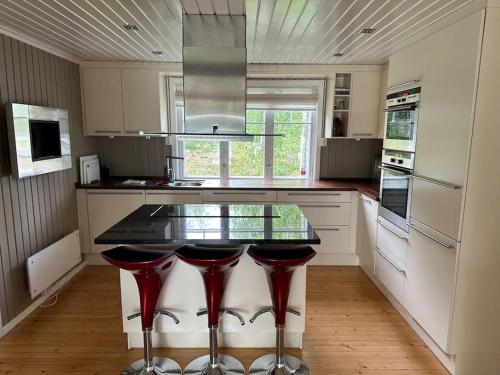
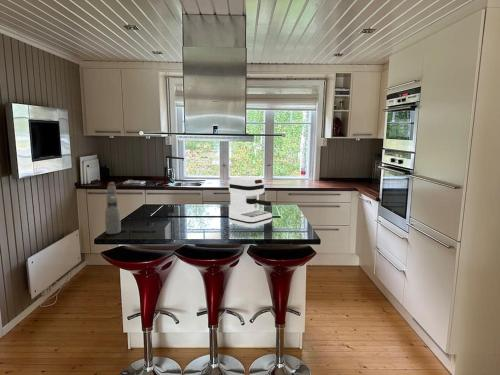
+ coffee maker [228,175,273,229]
+ bottle [104,181,122,235]
